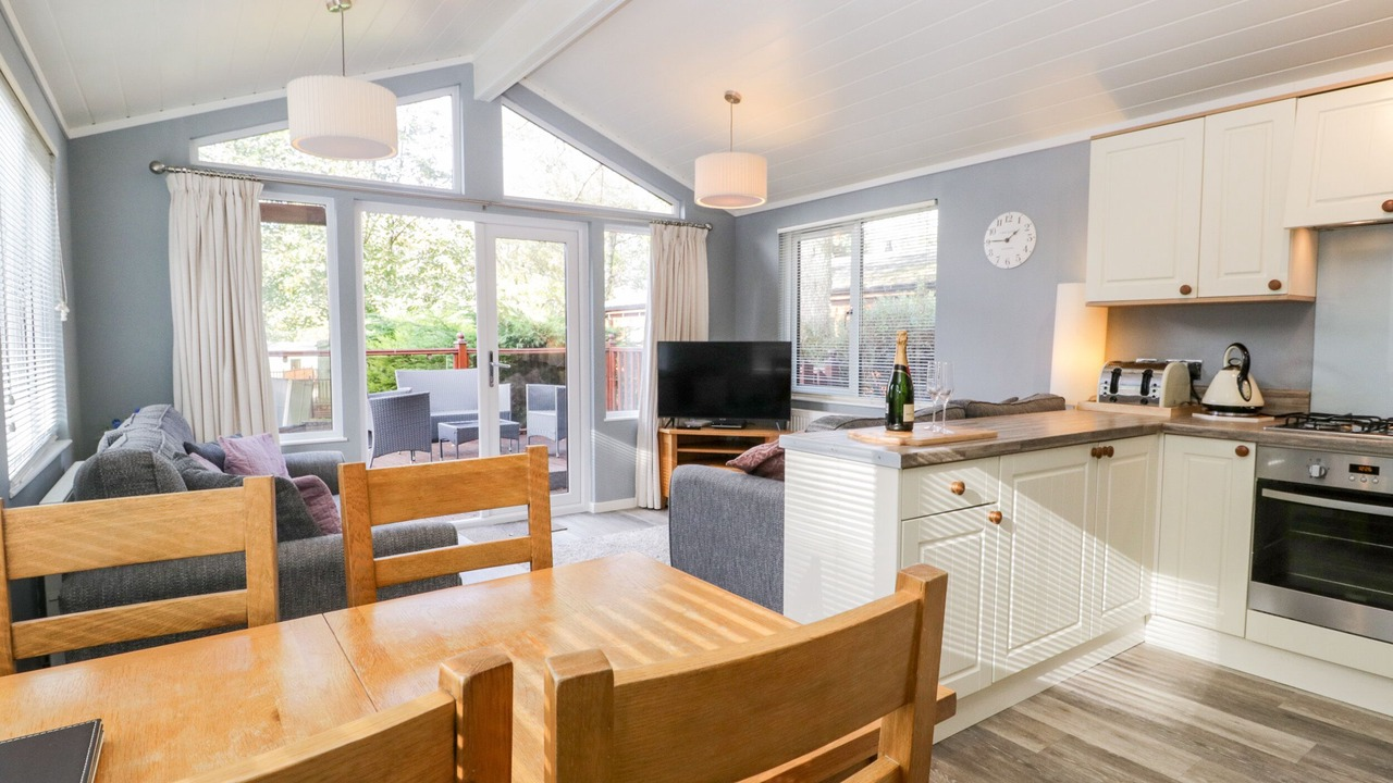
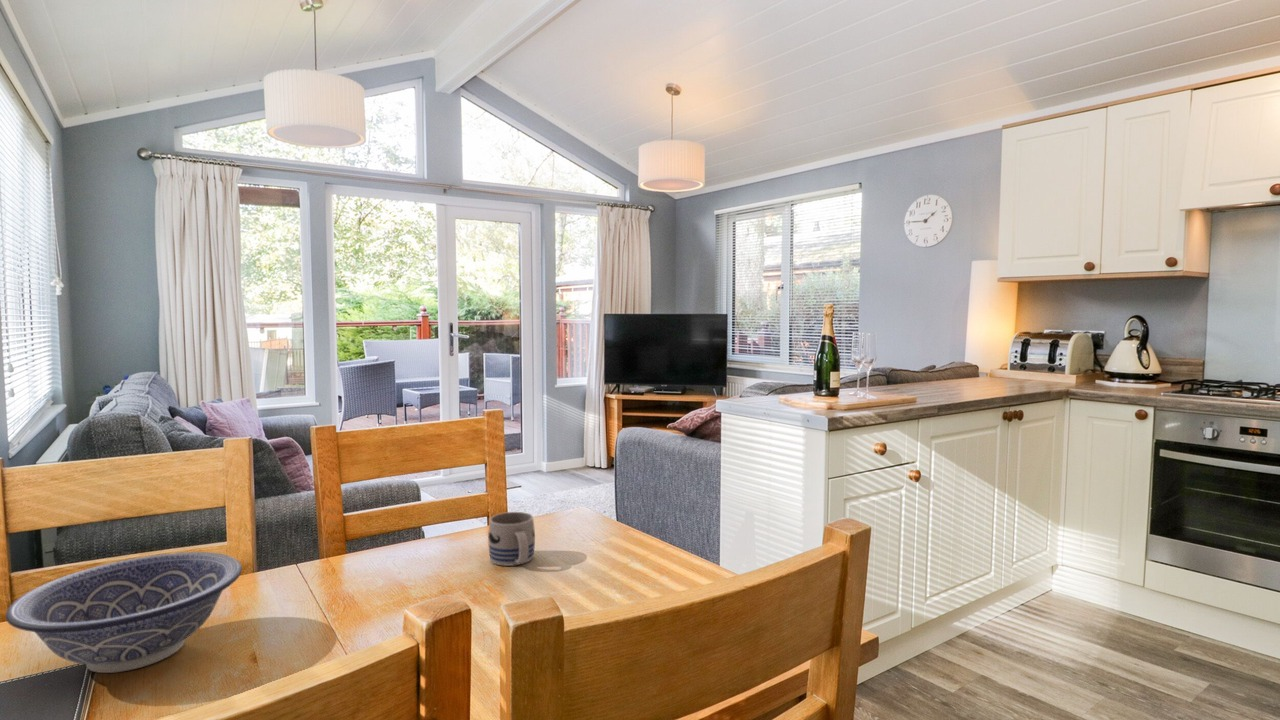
+ decorative bowl [5,551,243,674]
+ mug [487,511,536,567]
